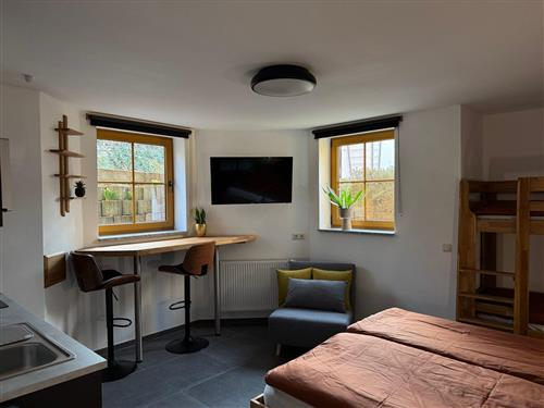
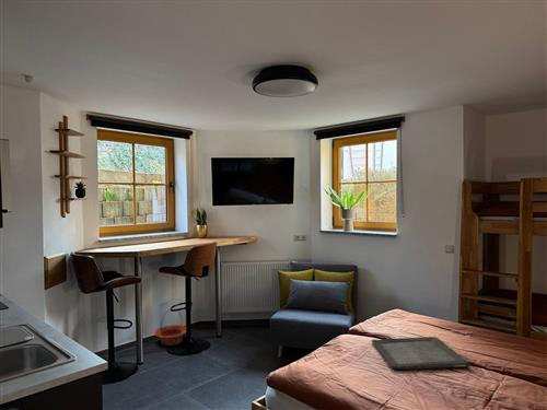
+ serving tray [371,336,472,370]
+ basket [153,307,187,347]
